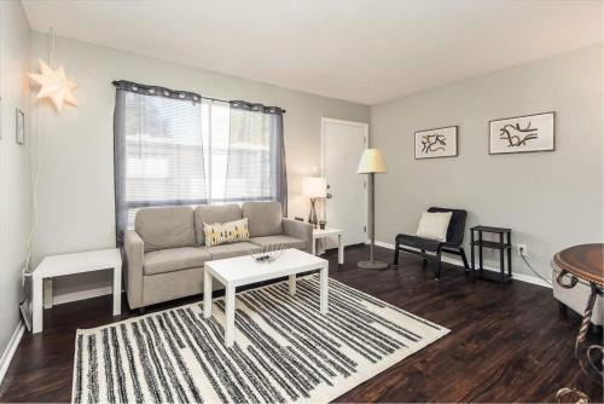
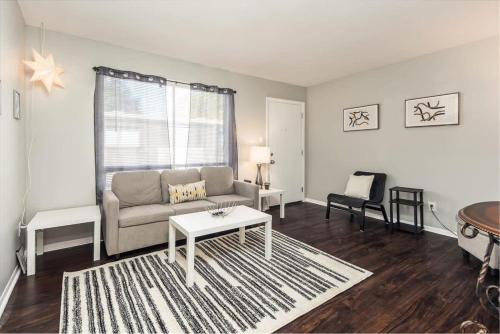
- floor lamp [355,148,389,270]
